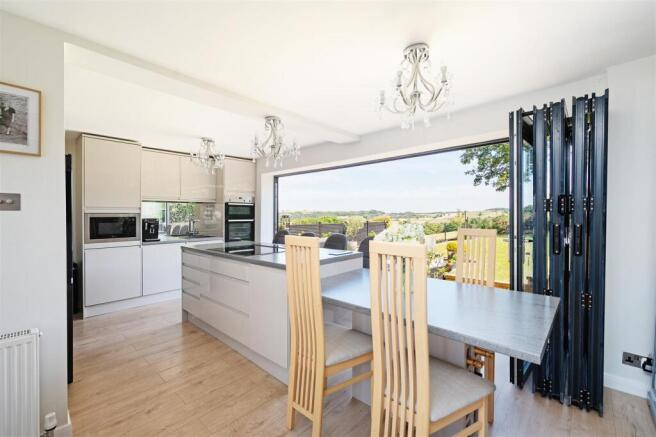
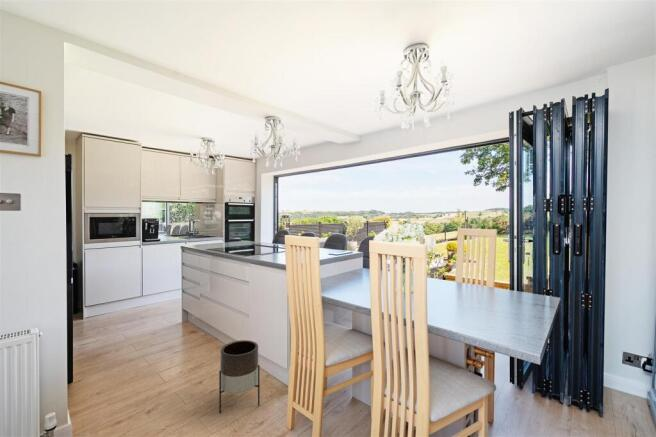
+ planter [218,339,261,414]
